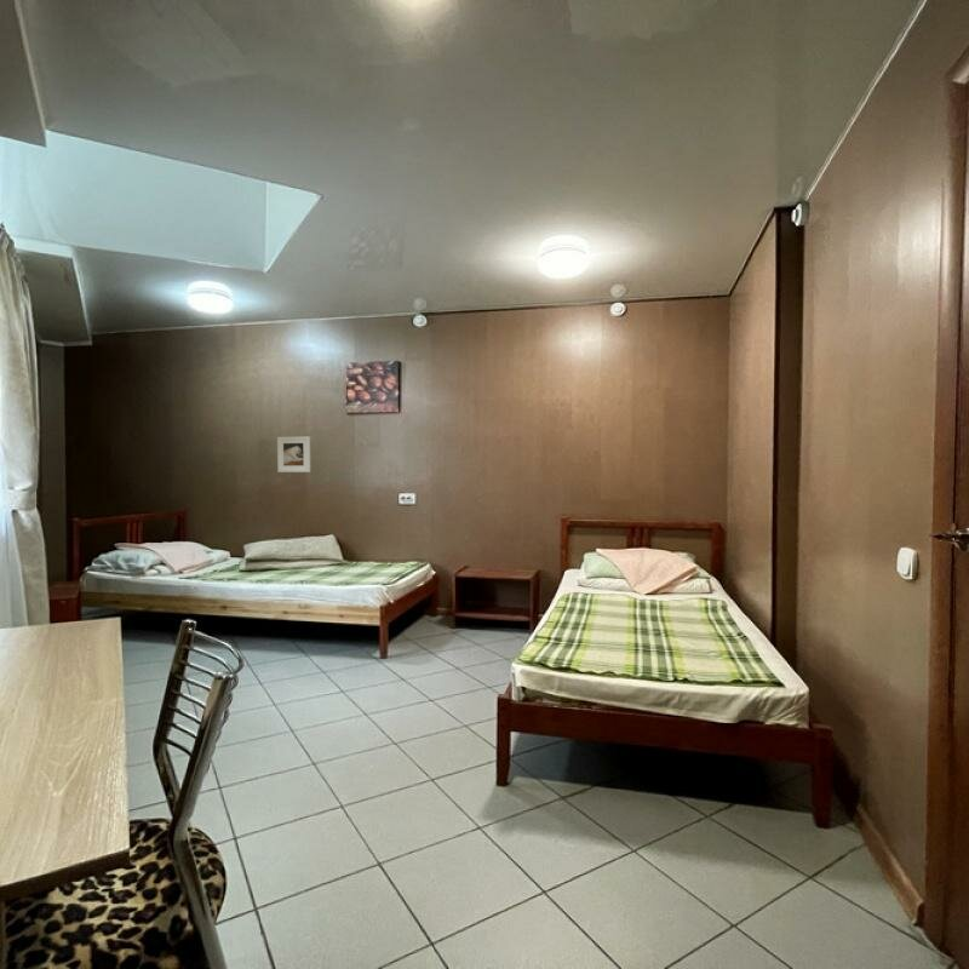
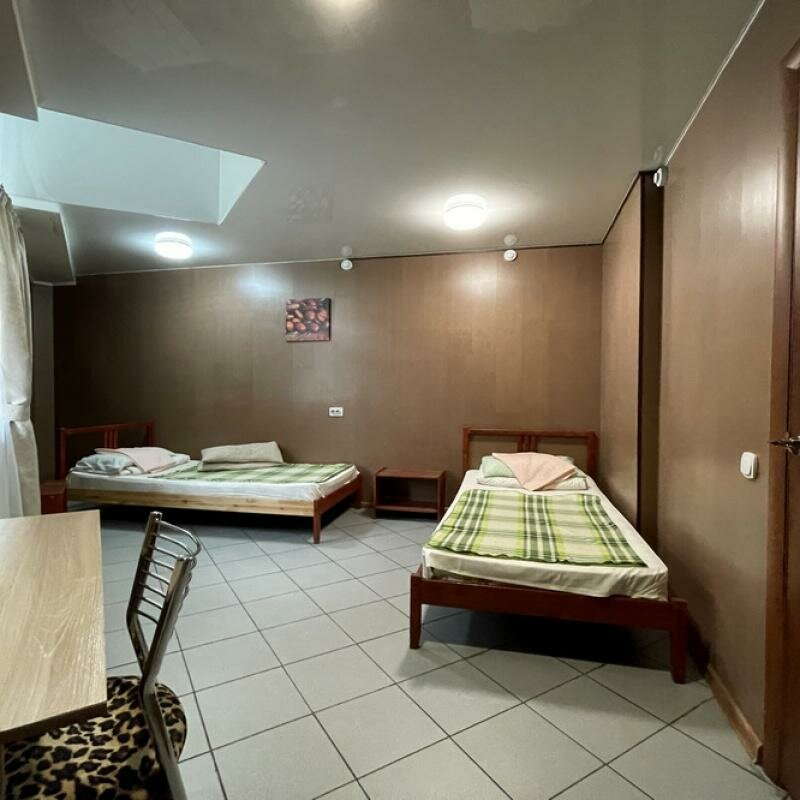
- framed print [276,435,311,474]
